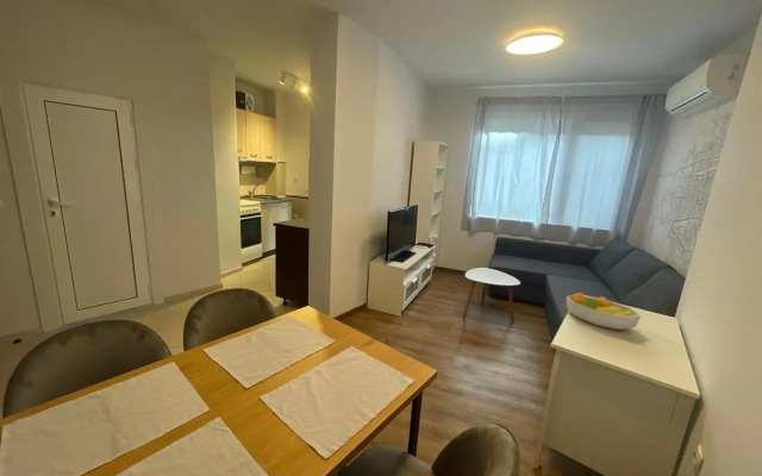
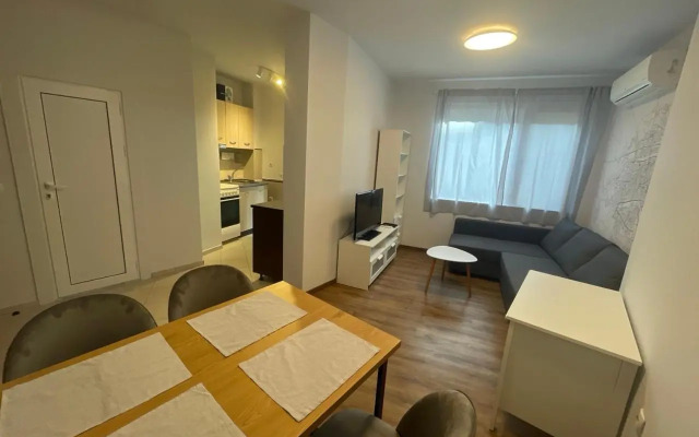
- fruit bowl [566,292,643,331]
